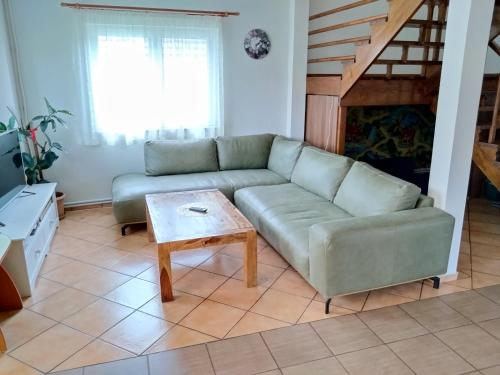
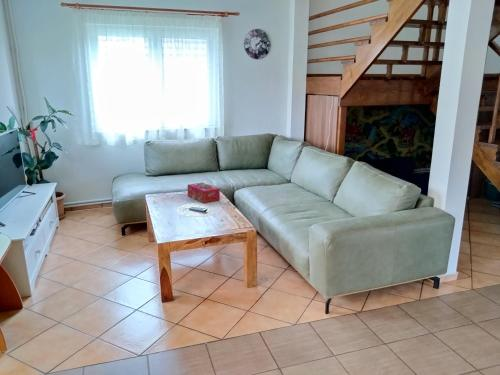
+ tissue box [187,182,221,204]
